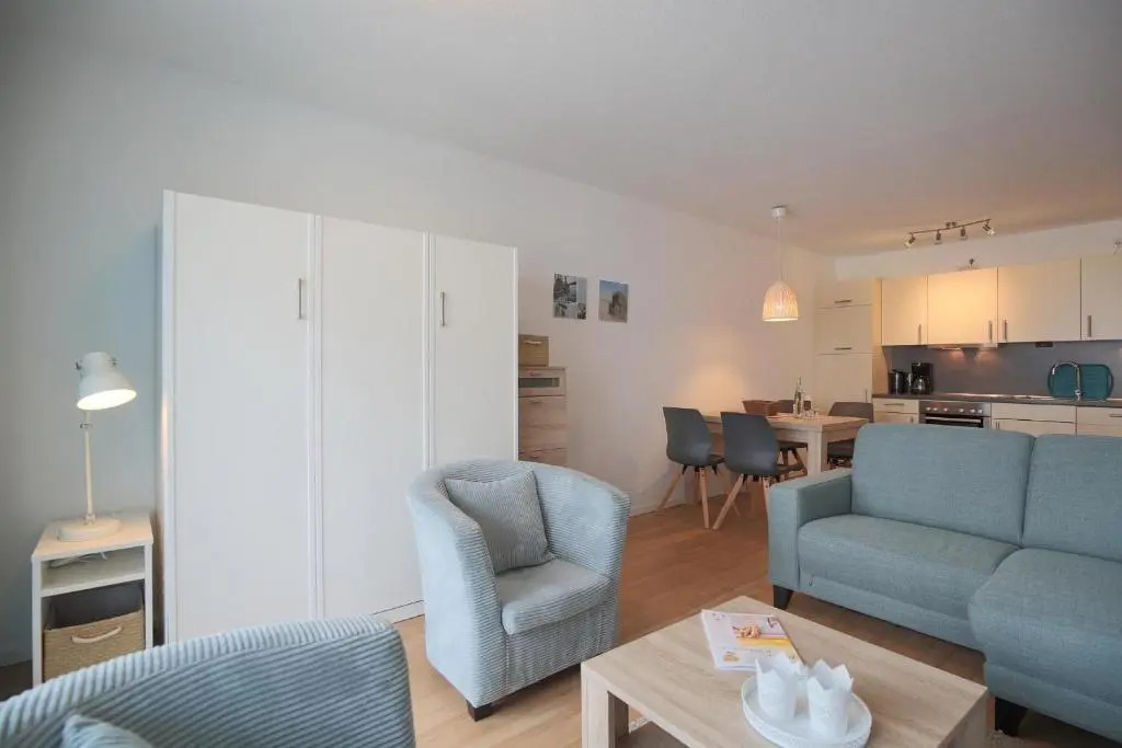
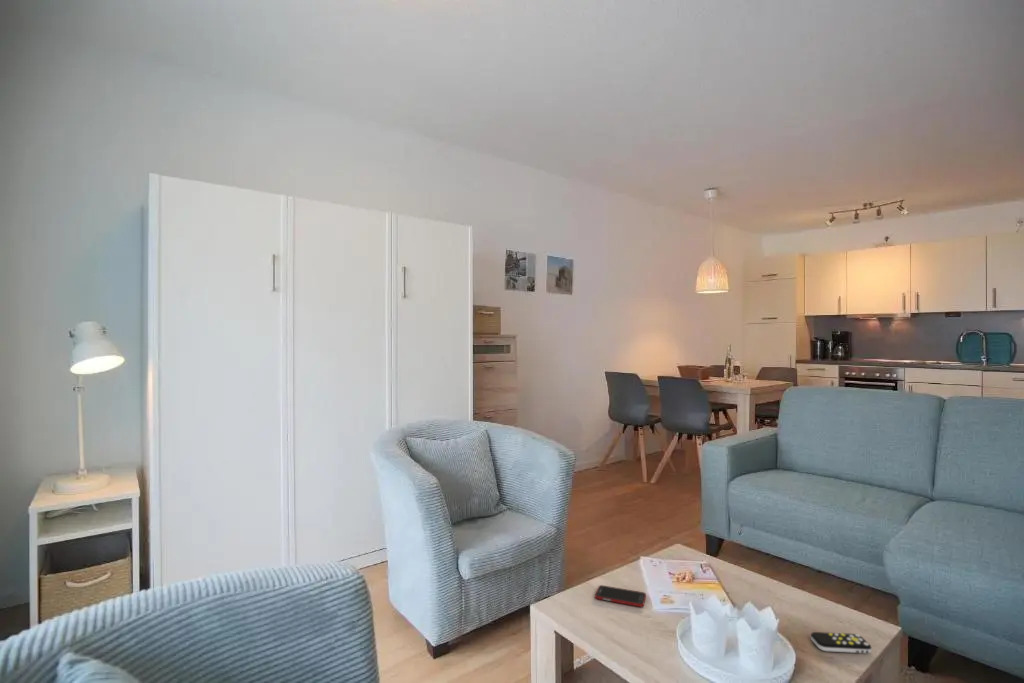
+ remote control [810,631,872,654]
+ cell phone [594,584,647,608]
